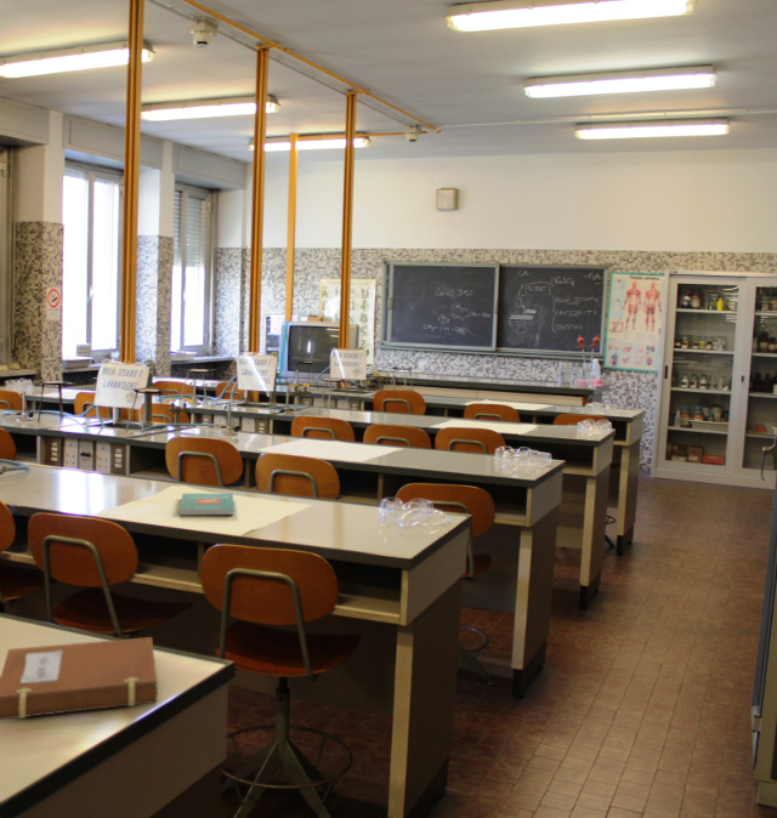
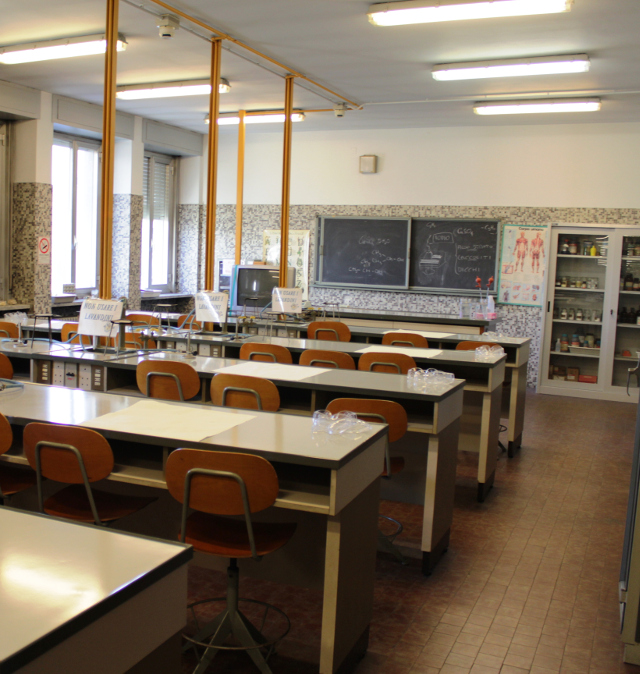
- notebook [0,636,158,721]
- book [177,493,234,516]
